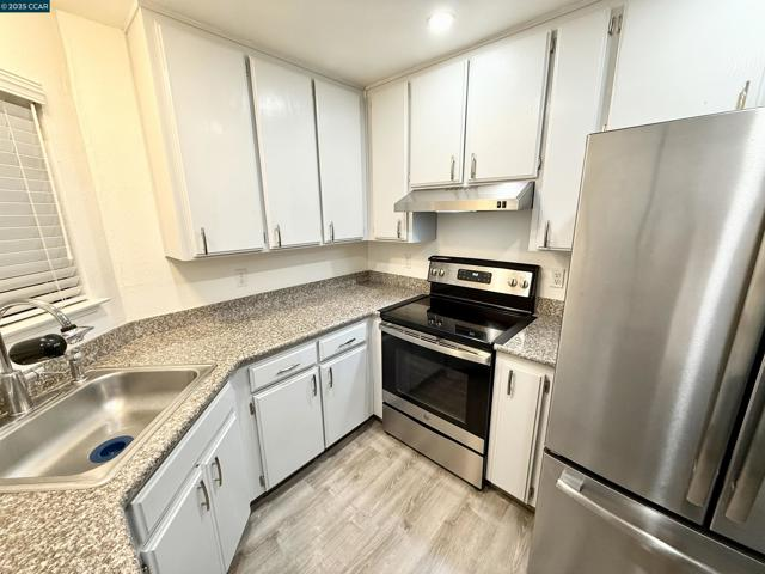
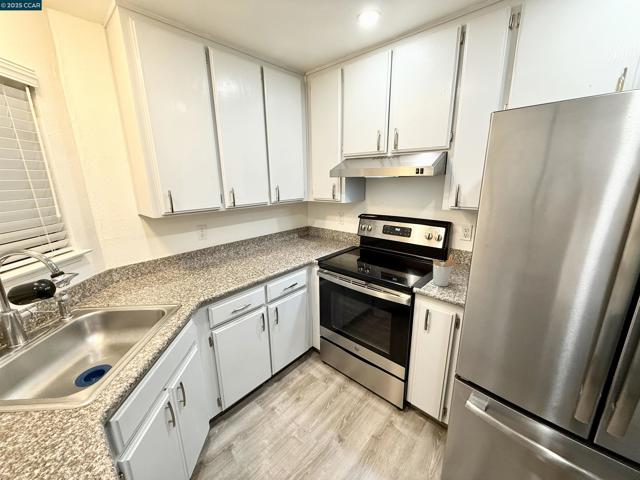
+ utensil holder [432,253,460,287]
